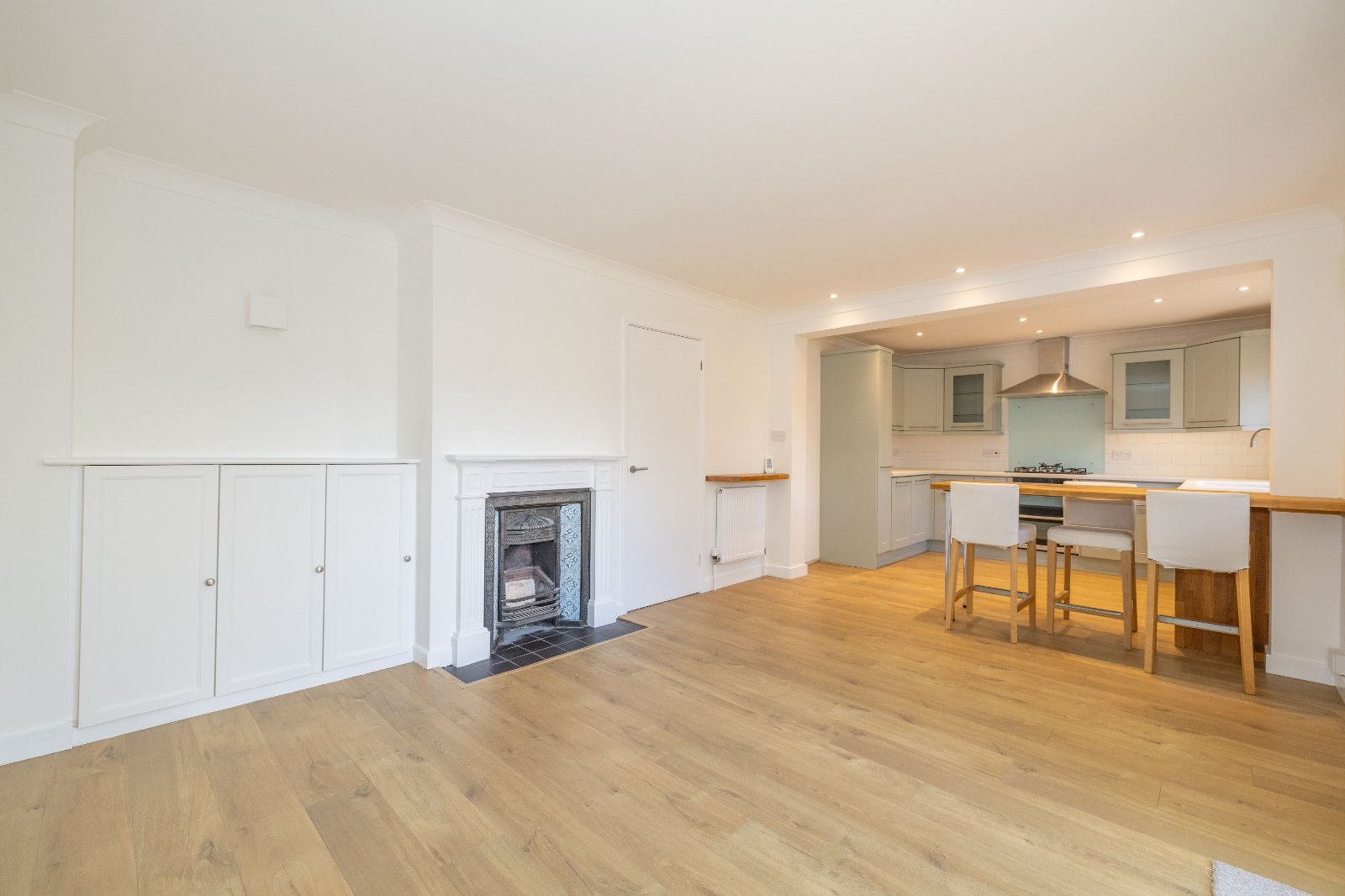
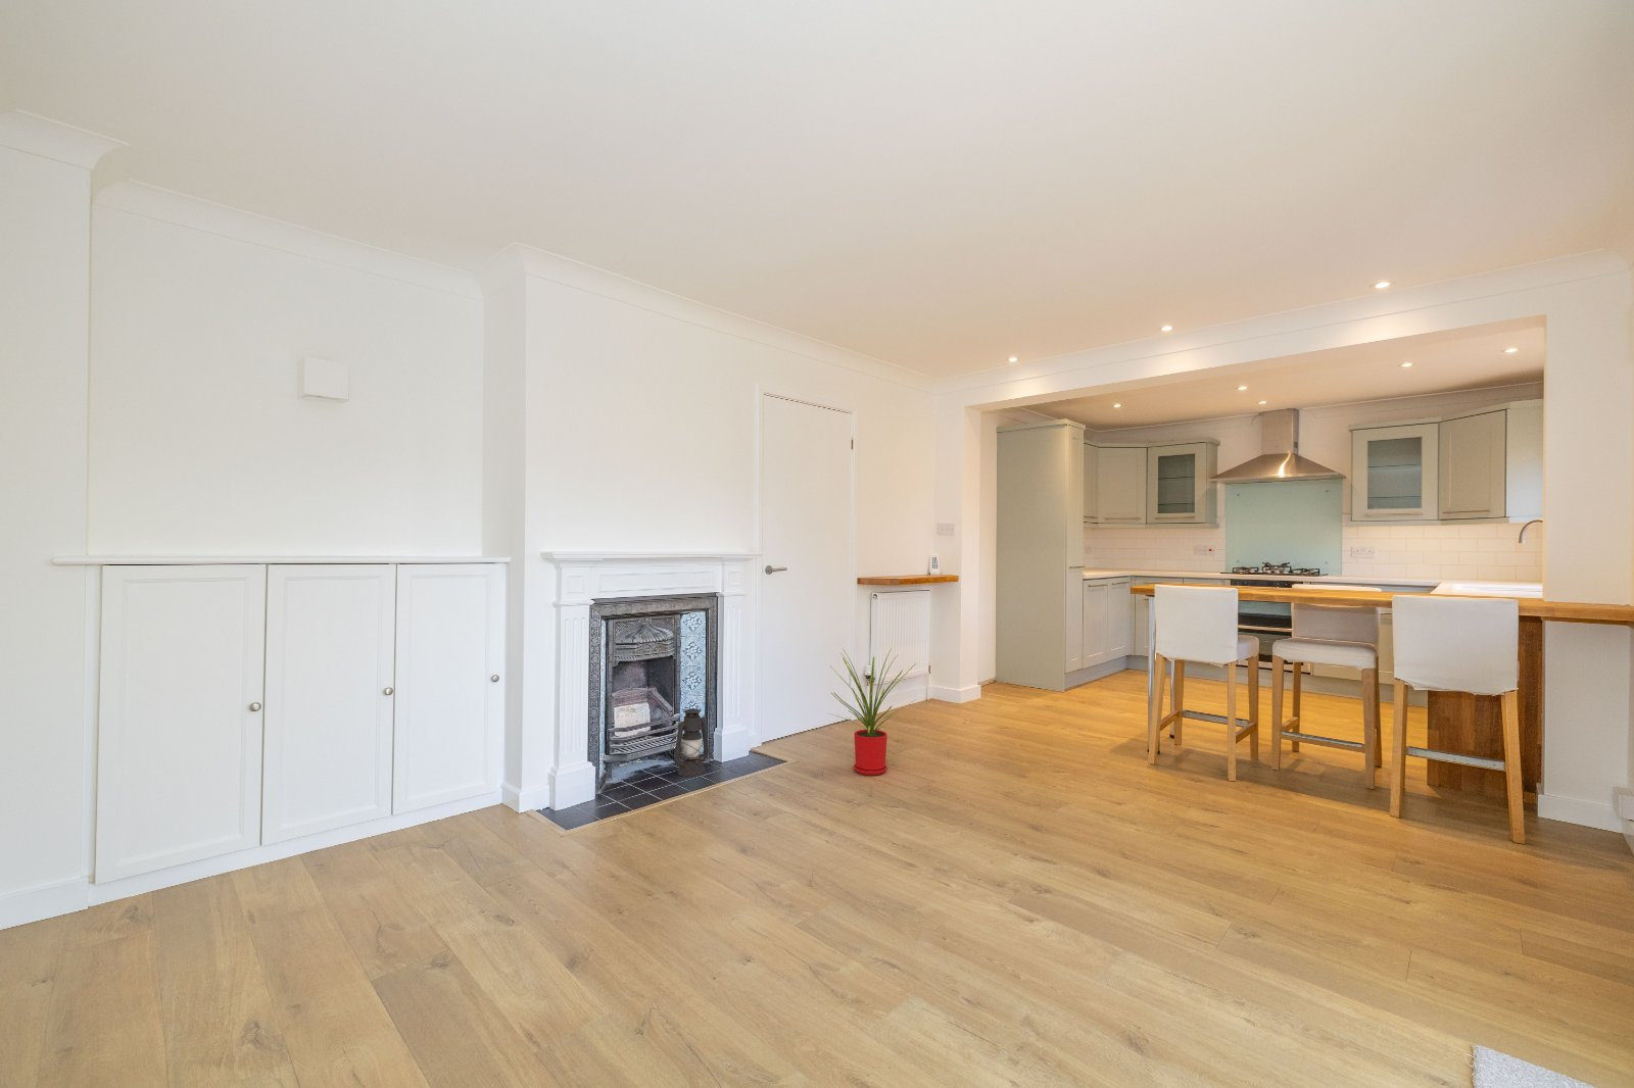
+ lantern [669,707,709,777]
+ house plant [826,648,917,777]
